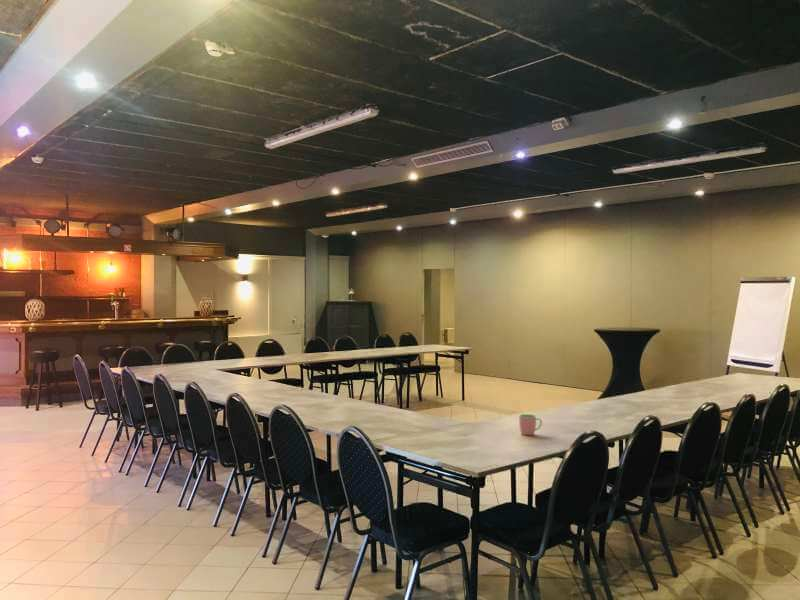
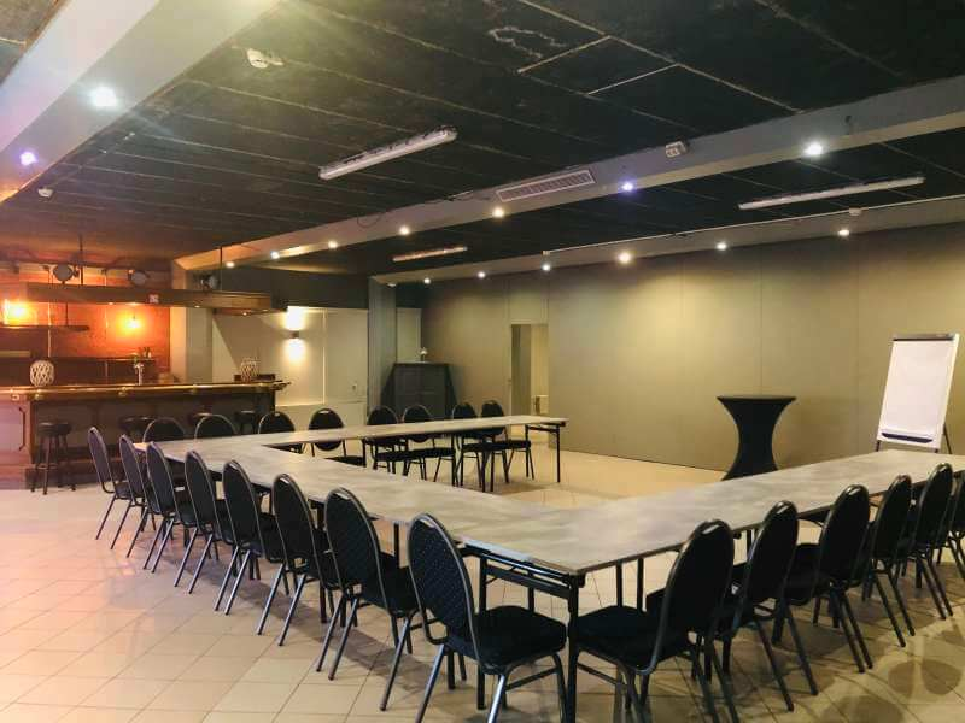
- cup [518,413,543,436]
